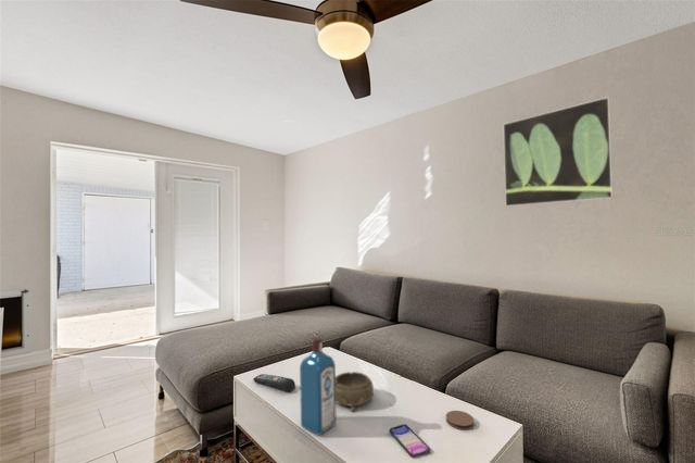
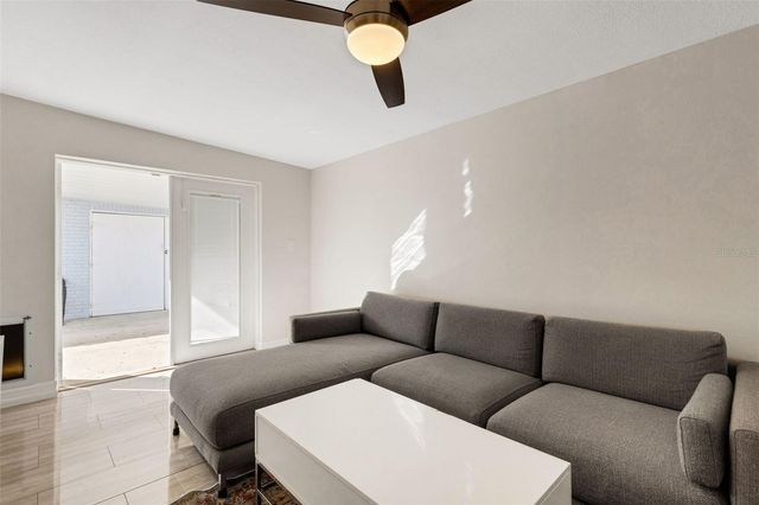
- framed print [502,96,614,208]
- smartphone [389,424,431,459]
- decorative bowl [336,371,375,413]
- remote control [252,373,296,393]
- liquor [299,336,338,437]
- coaster [445,410,476,430]
